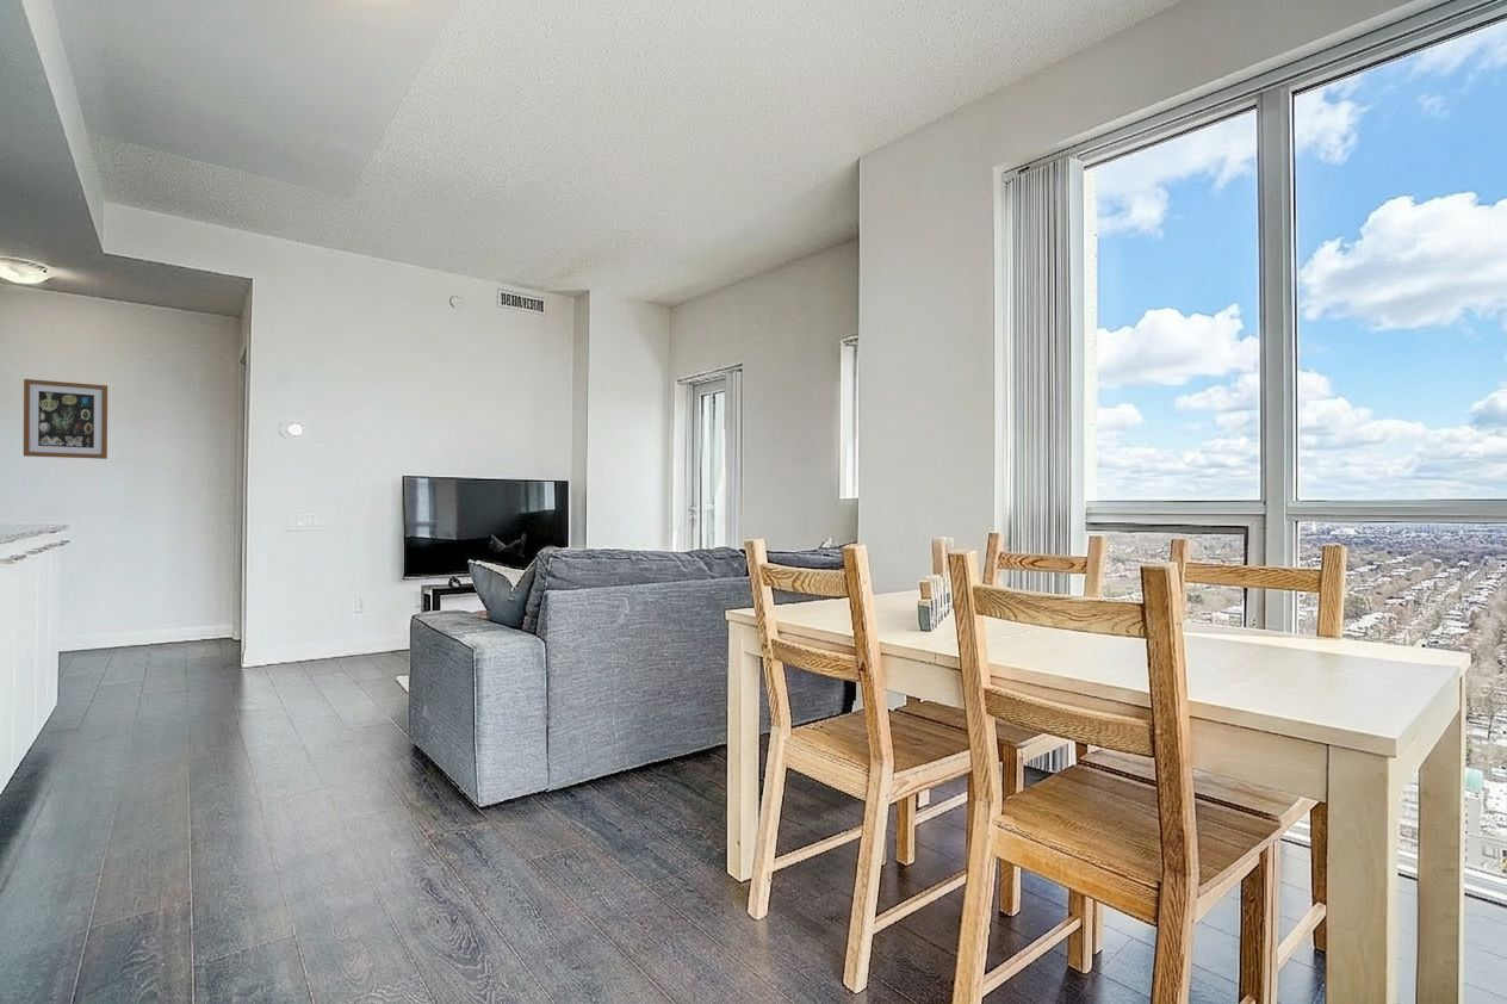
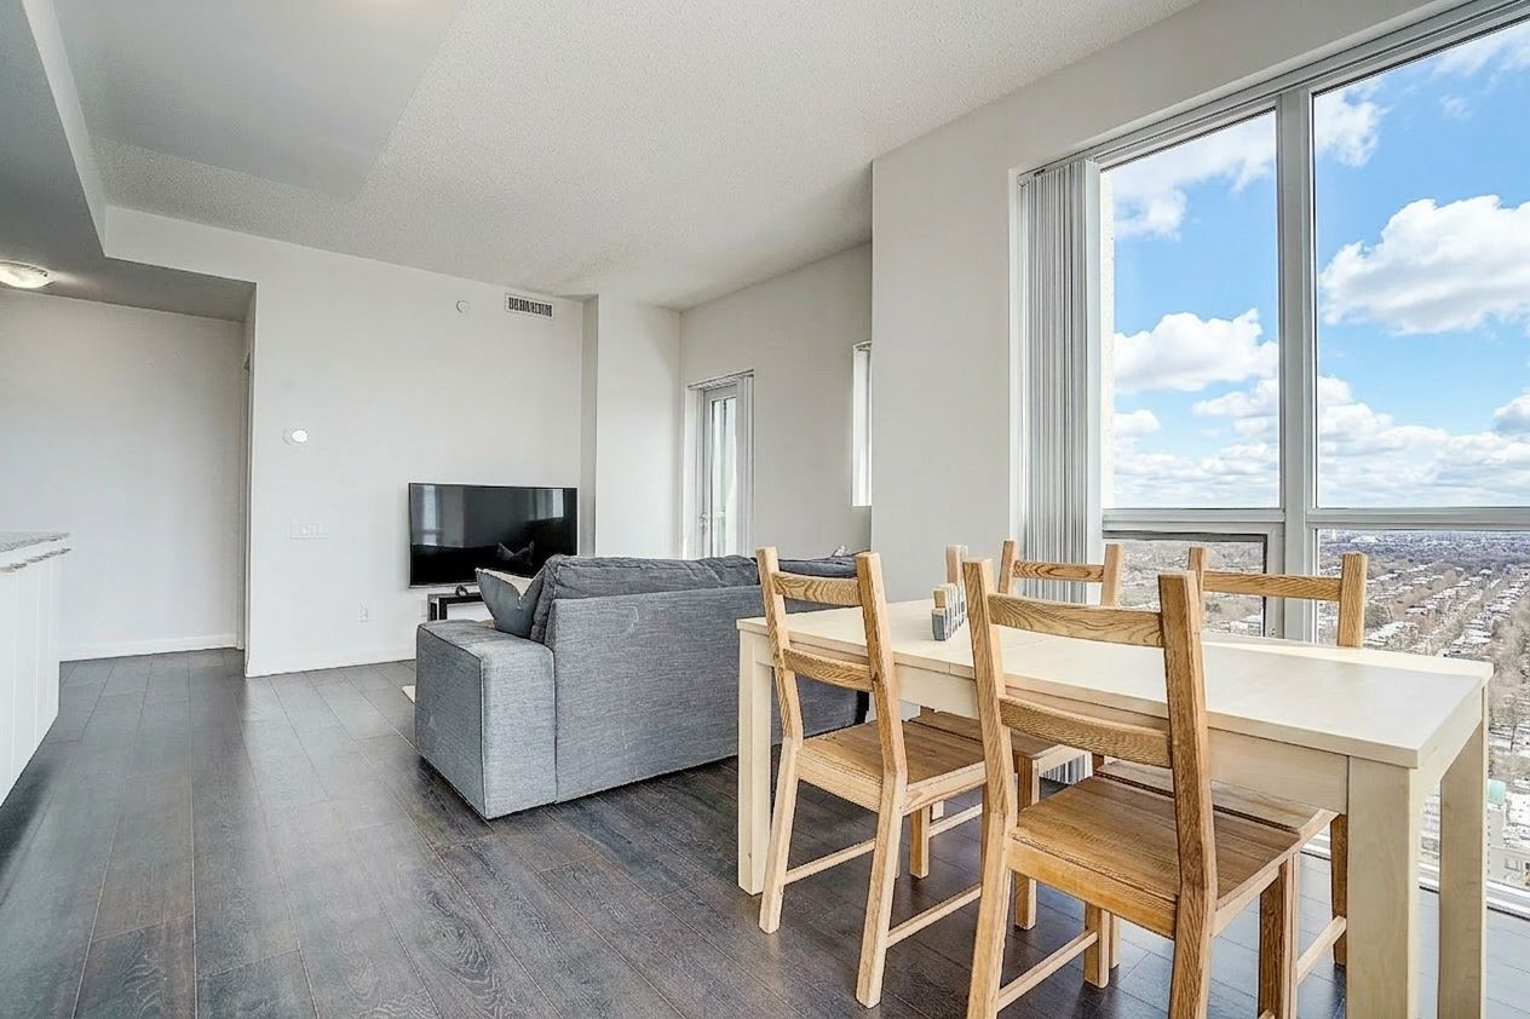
- wall art [23,378,108,460]
